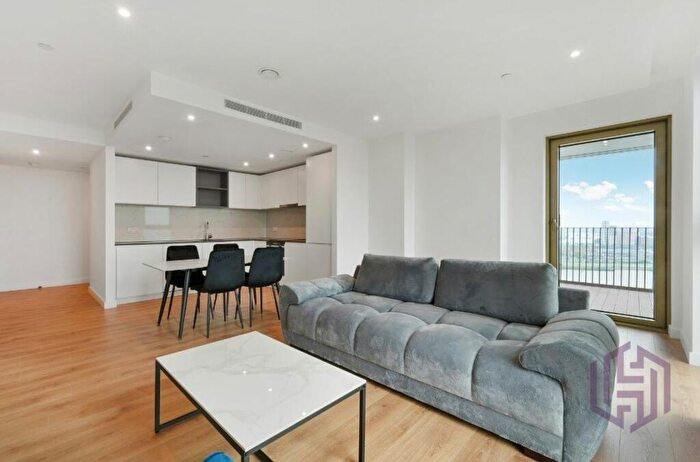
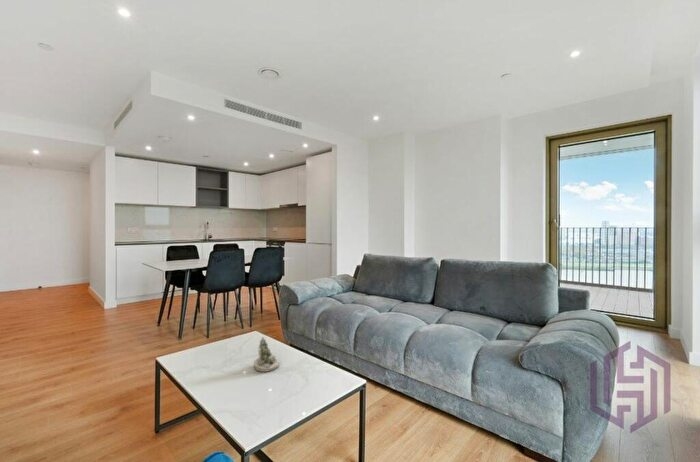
+ succulent planter [253,336,280,373]
